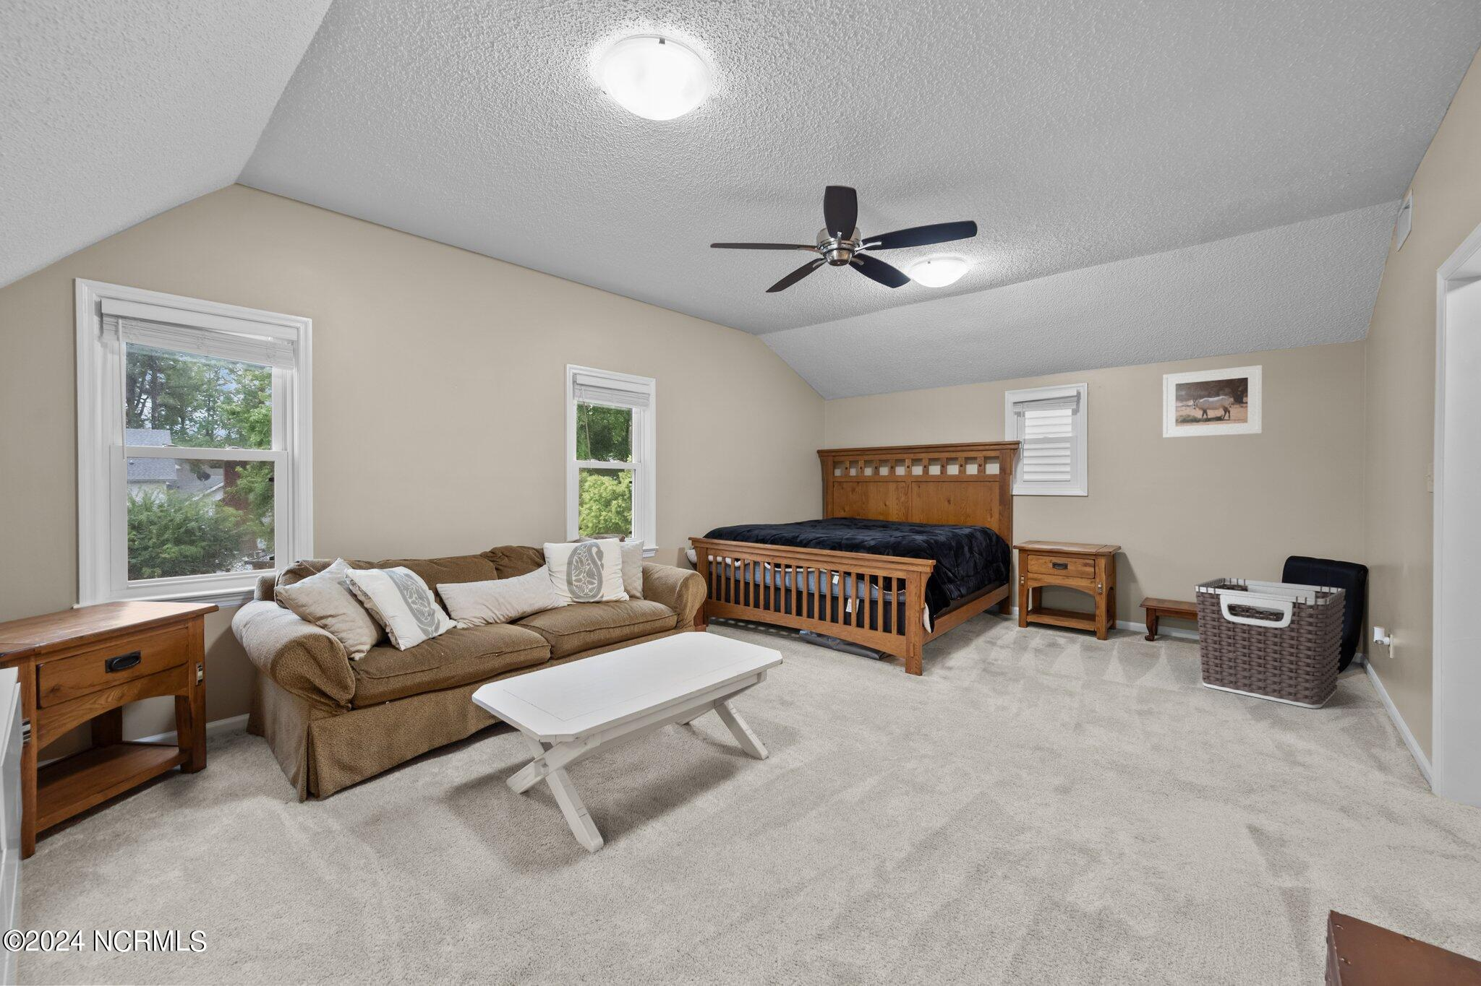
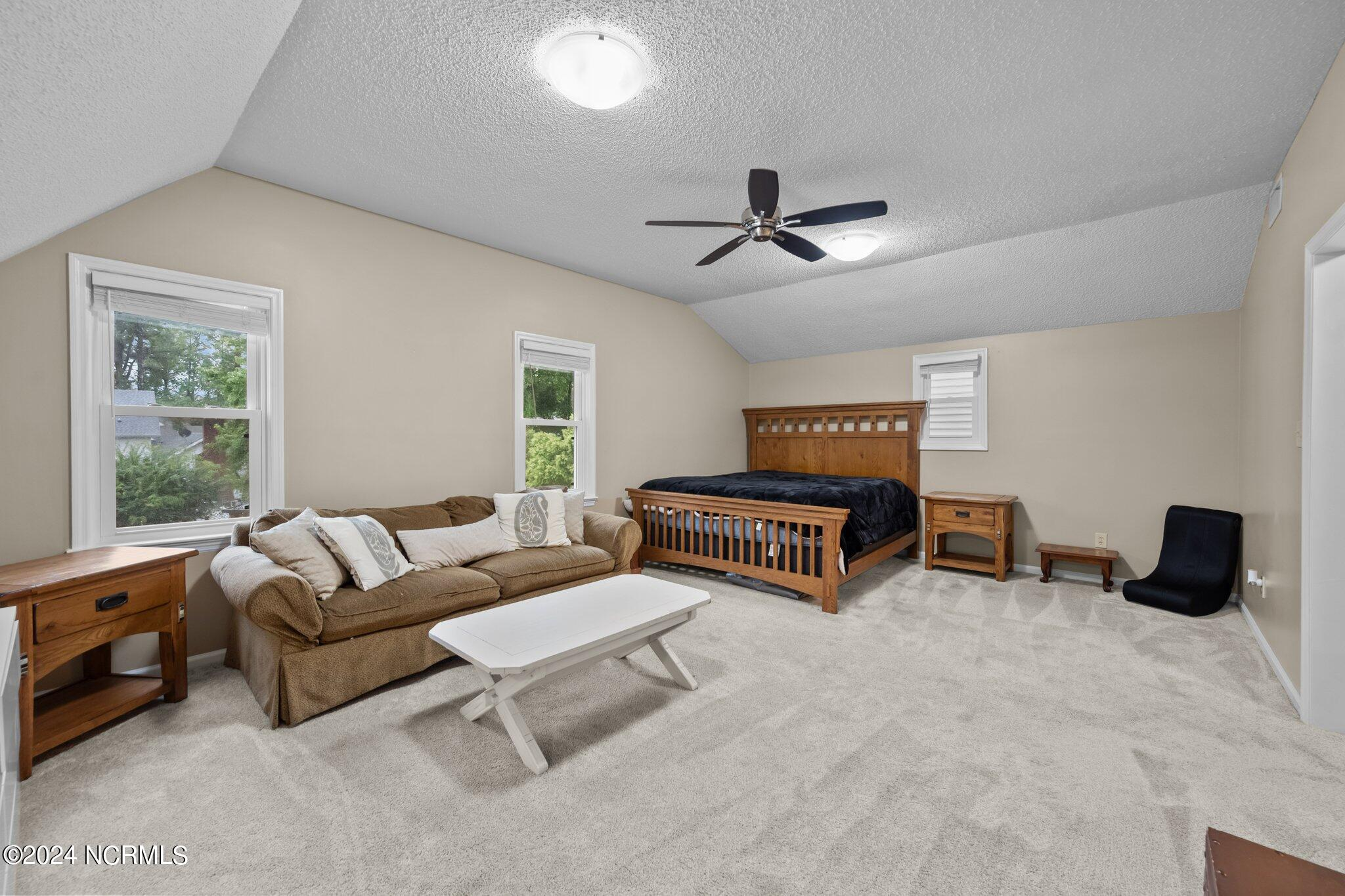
- clothes hamper [1194,577,1347,710]
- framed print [1162,364,1263,438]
